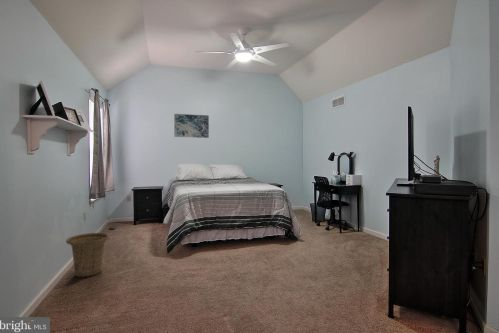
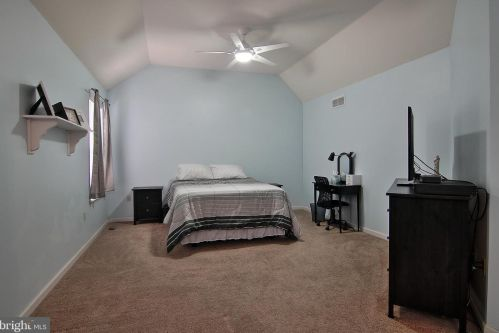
- wall art [173,113,210,139]
- basket [65,232,111,278]
